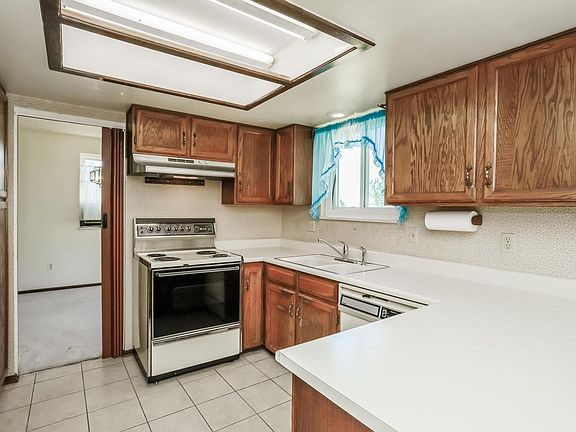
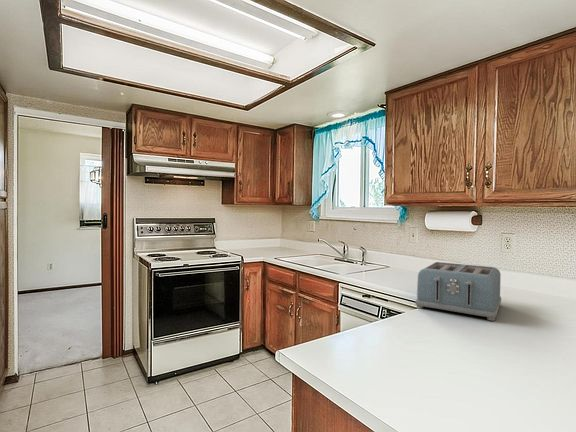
+ toaster [414,261,502,322]
